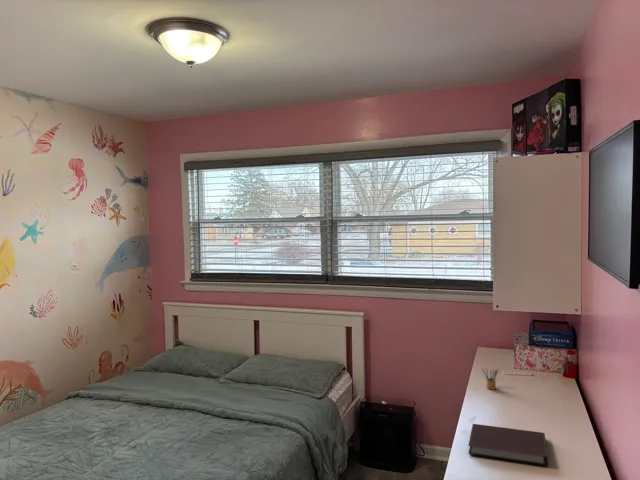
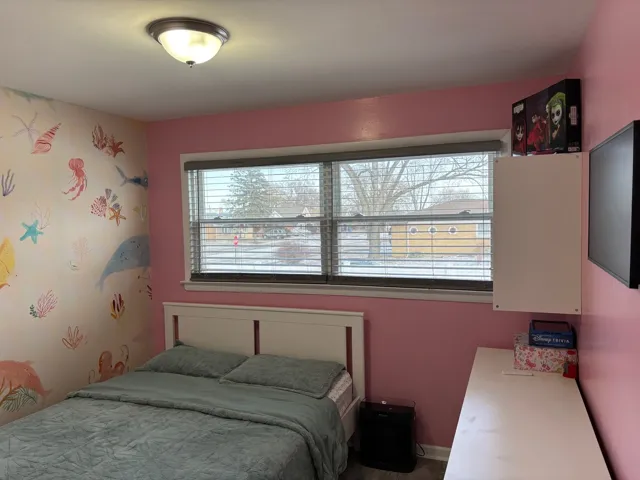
- pencil box [481,367,500,391]
- notebook [467,423,549,467]
